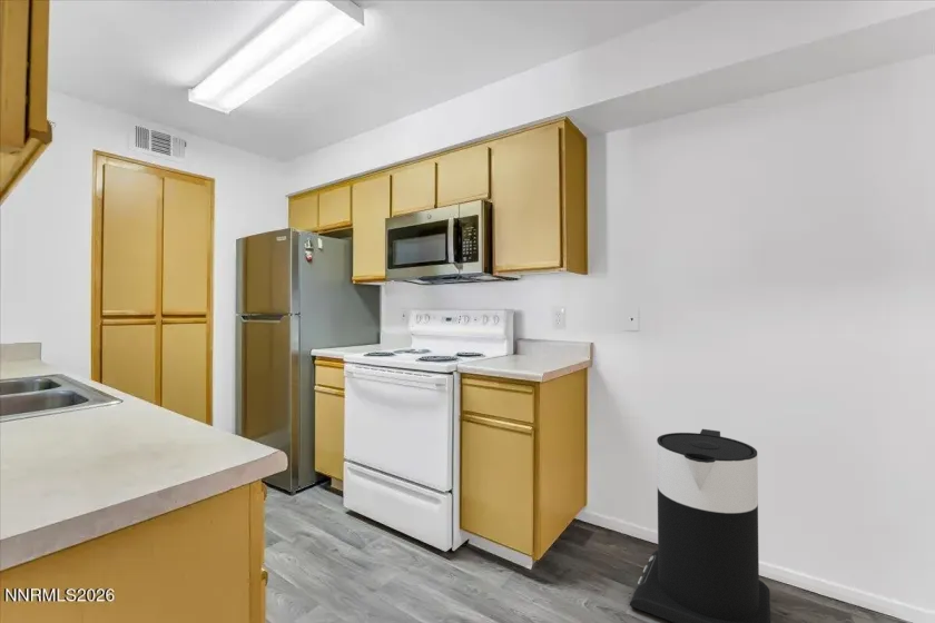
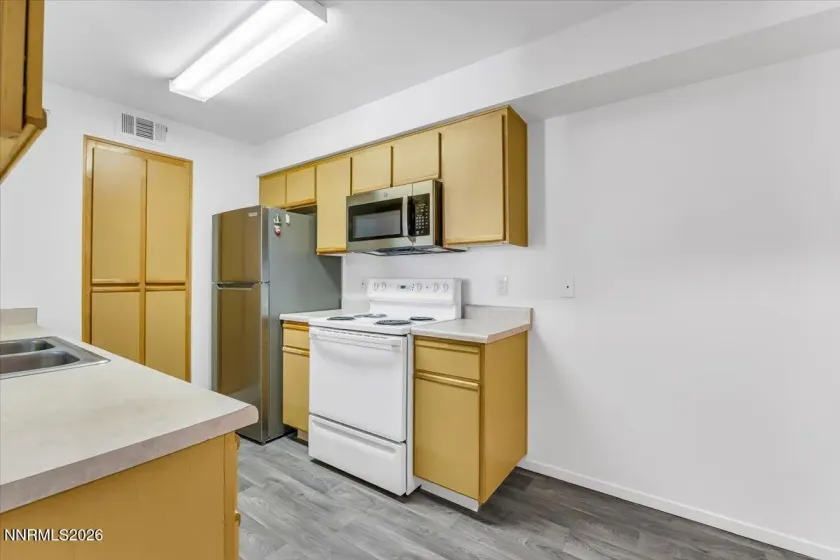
- trash can [628,428,771,623]
